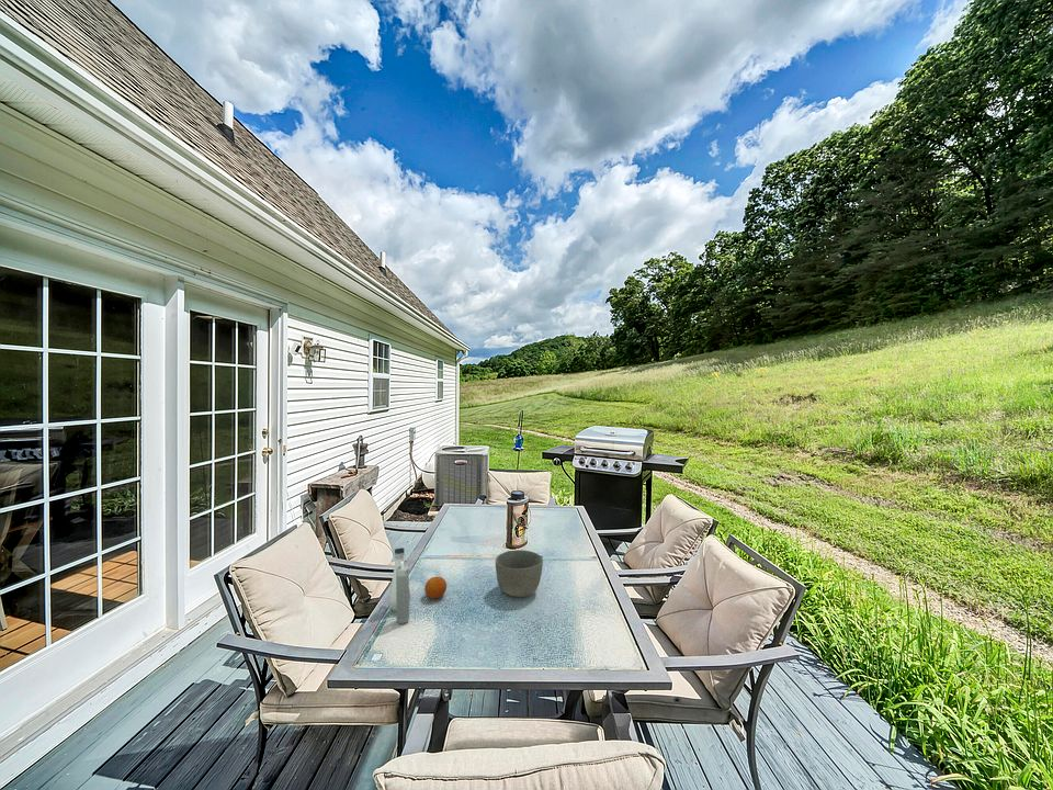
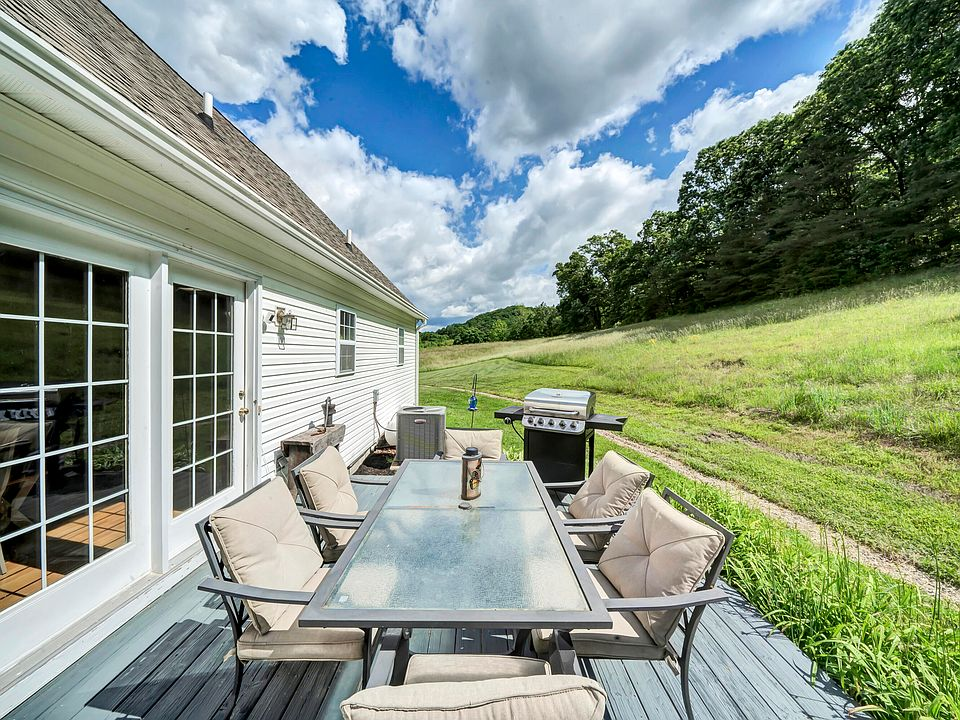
- fruit [423,576,448,600]
- bowl [495,549,544,598]
- water bottle [388,546,411,624]
